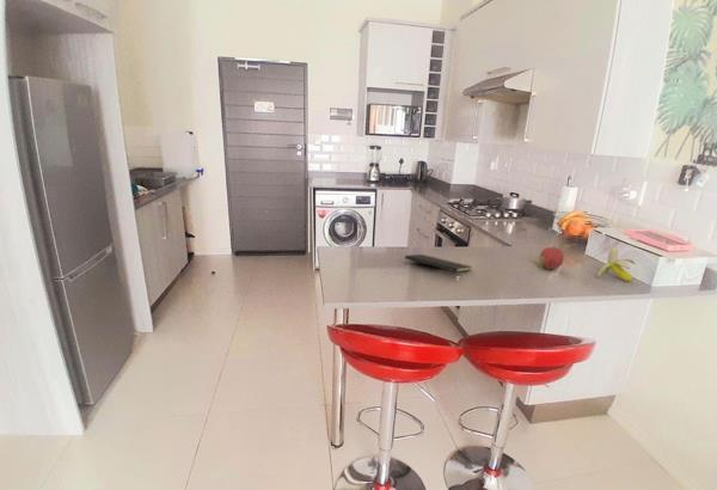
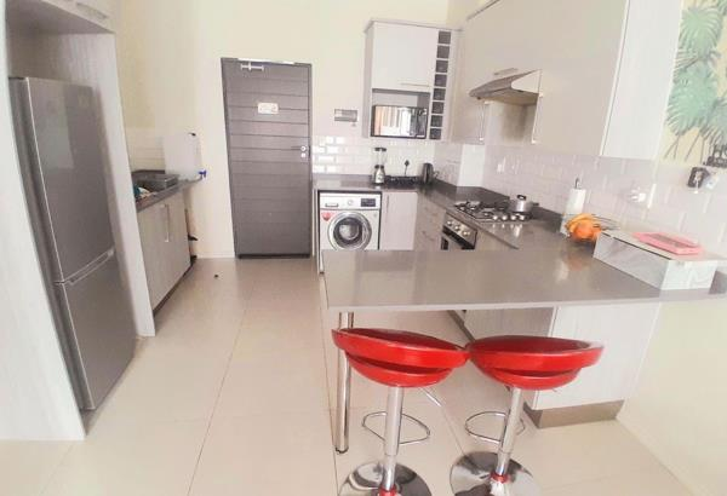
- fruit [538,246,565,271]
- notepad [404,253,473,275]
- banana [595,246,637,282]
